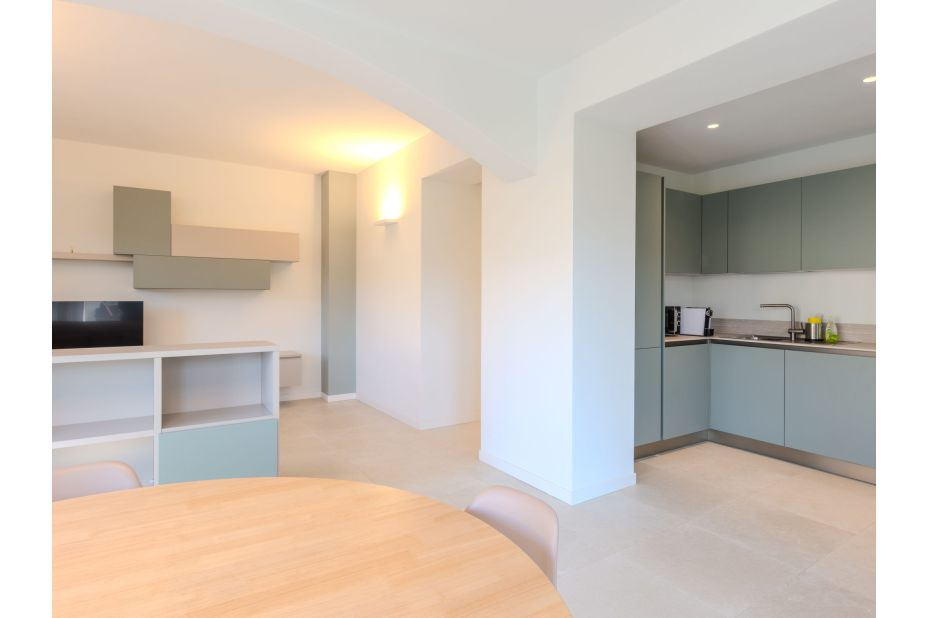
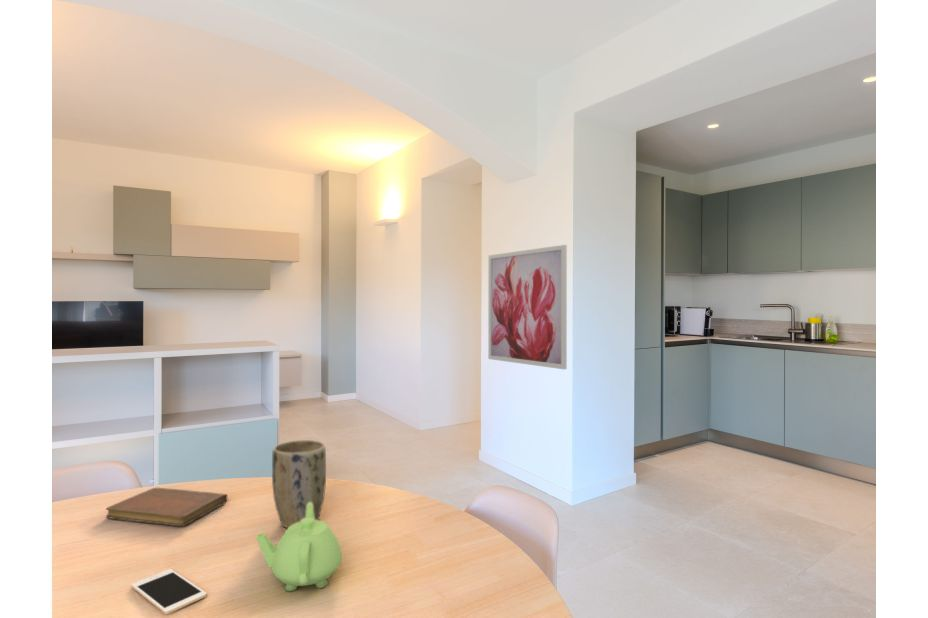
+ cell phone [130,568,208,615]
+ notebook [105,487,228,527]
+ teapot [255,502,343,592]
+ wall art [487,244,568,370]
+ plant pot [271,439,327,529]
